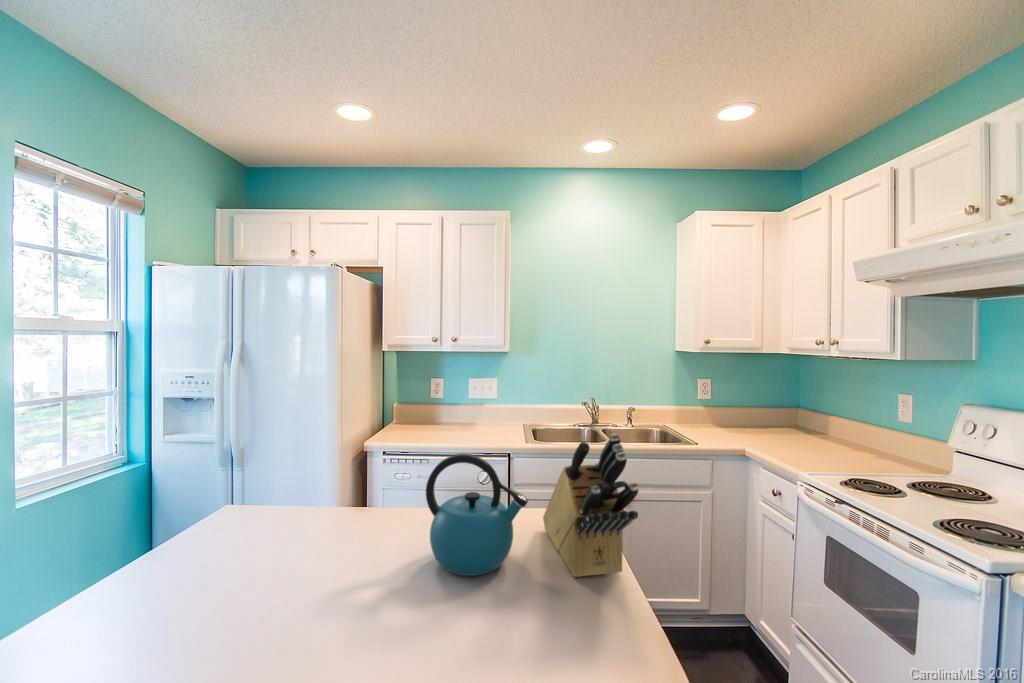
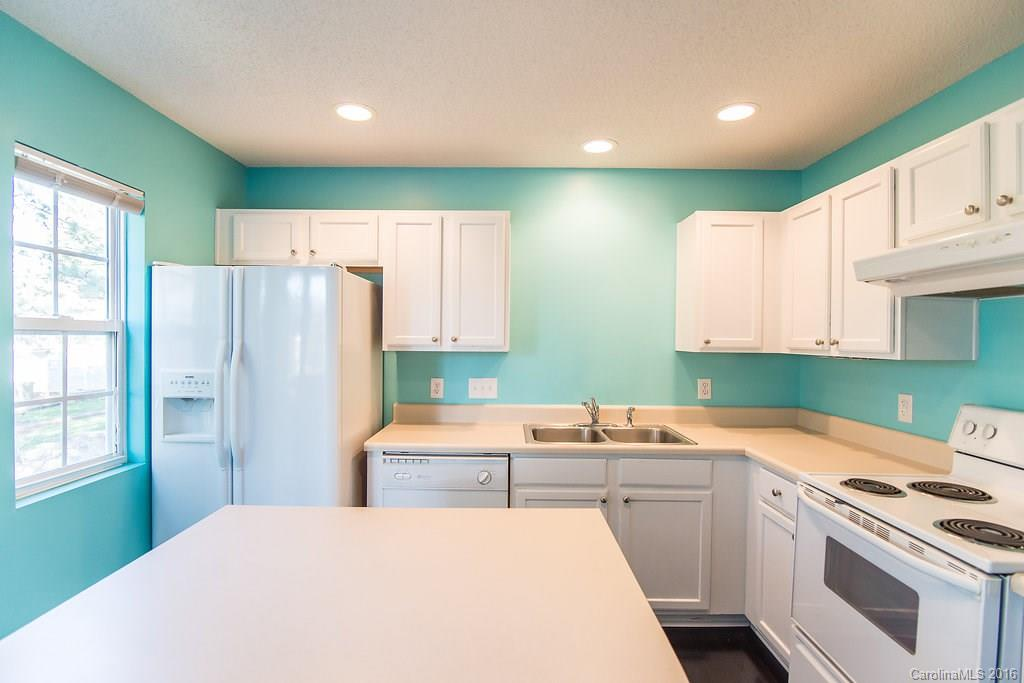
- kettle [425,453,529,577]
- knife block [542,432,640,578]
